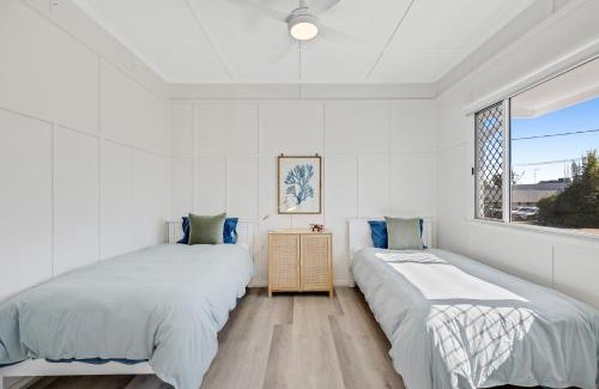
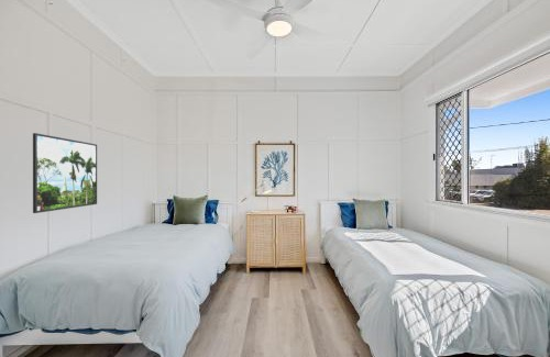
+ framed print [32,132,98,214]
